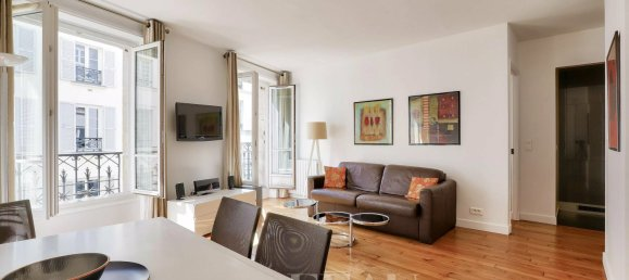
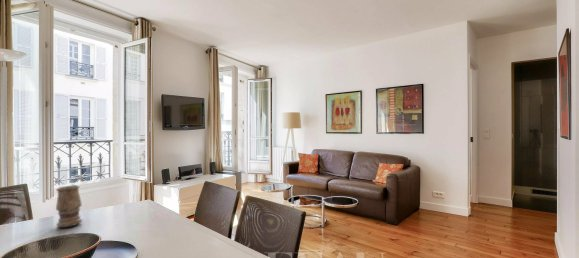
+ vase [55,184,83,228]
